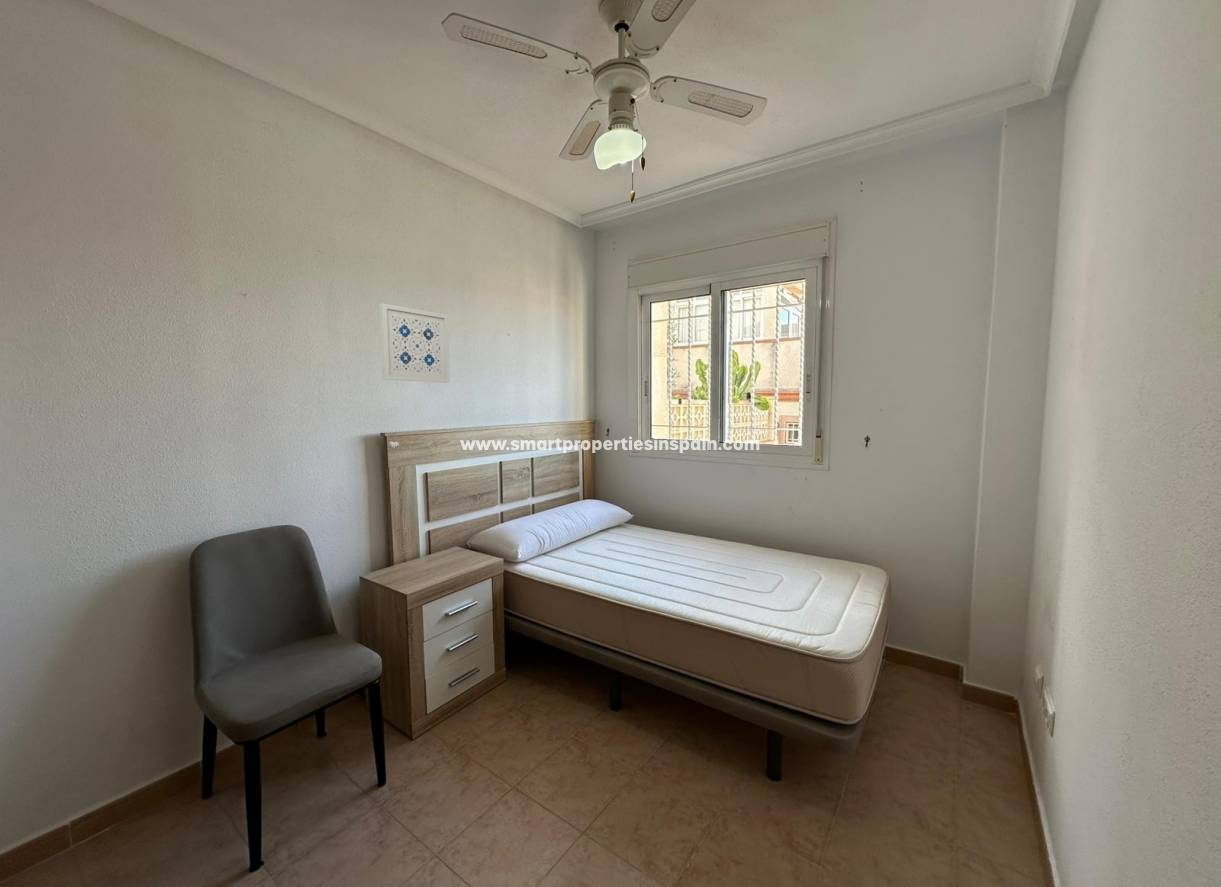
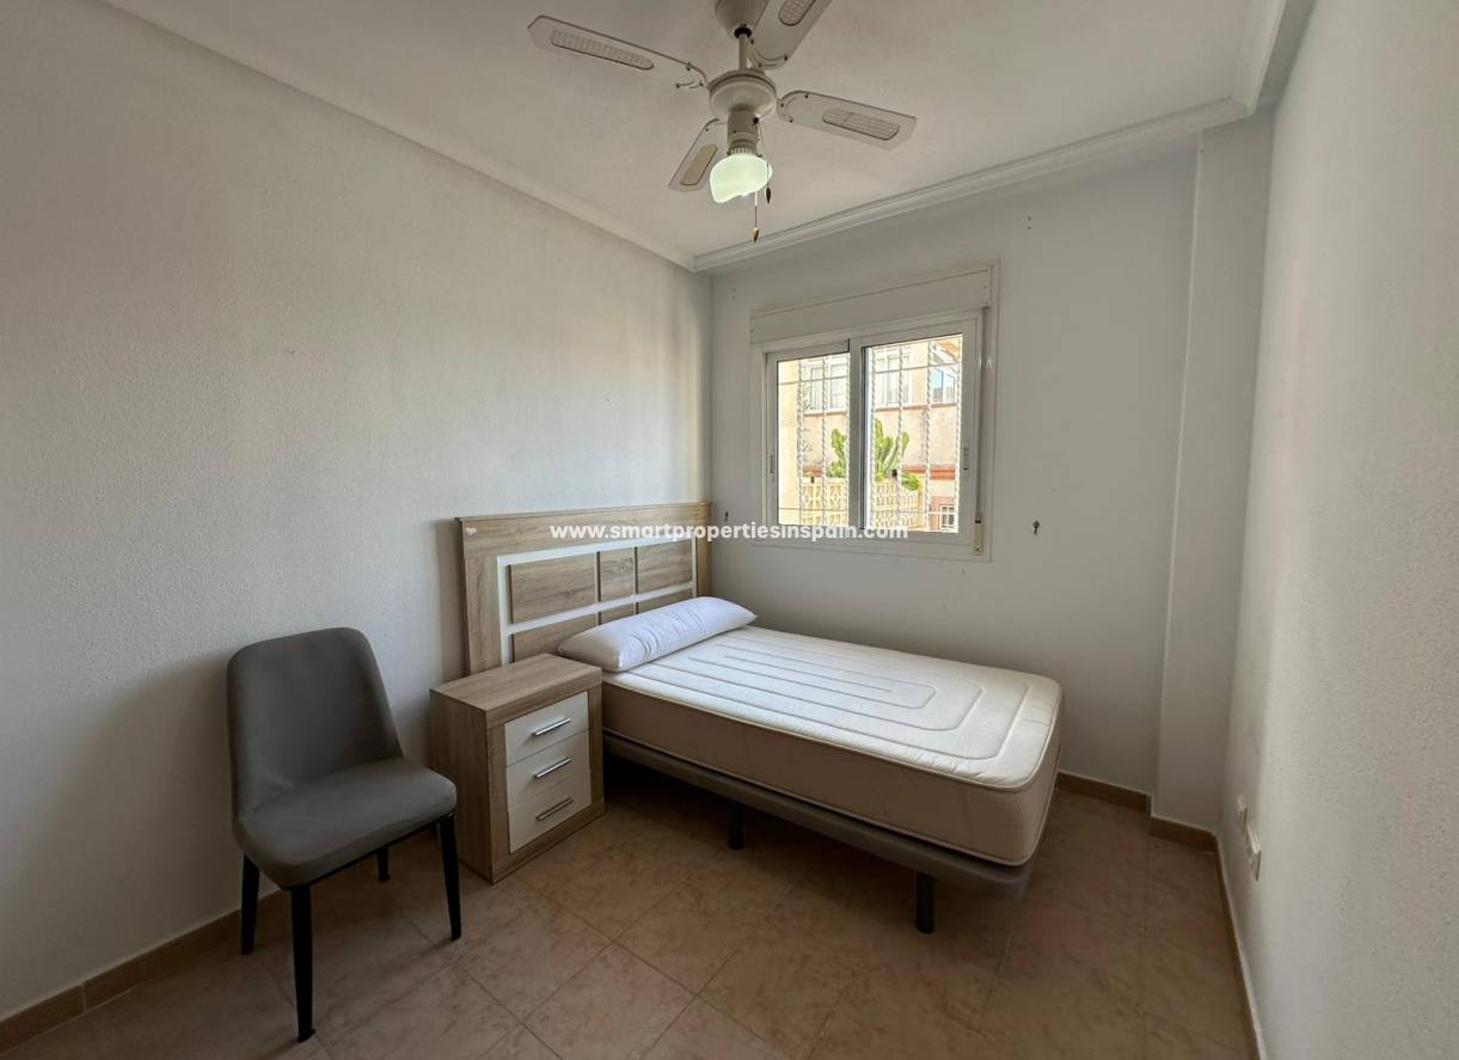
- wall art [378,302,451,383]
